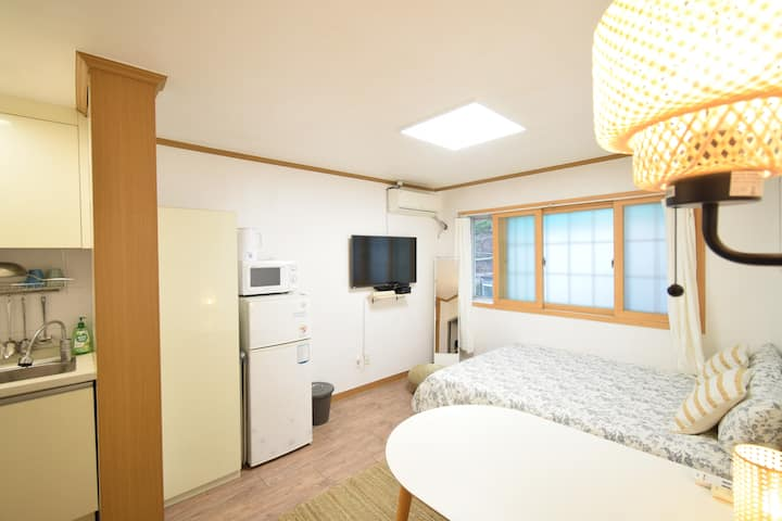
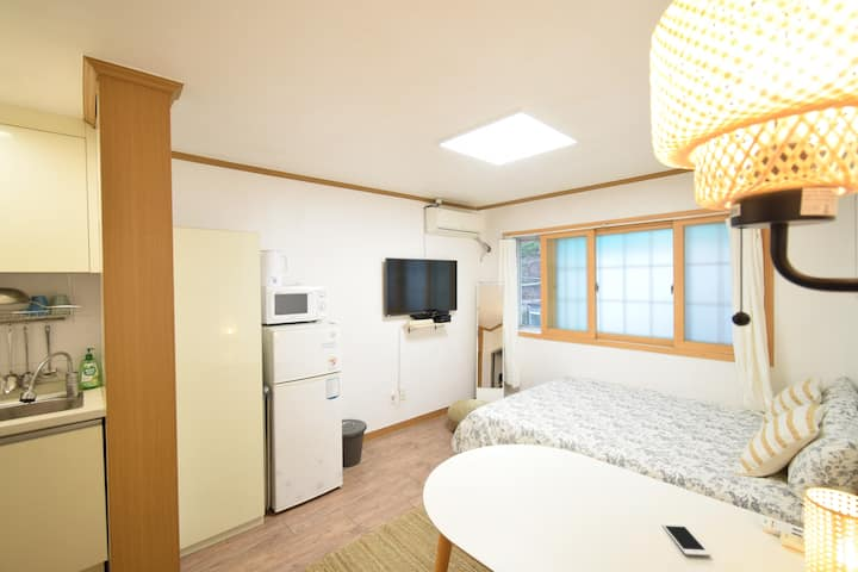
+ cell phone [660,522,711,558]
